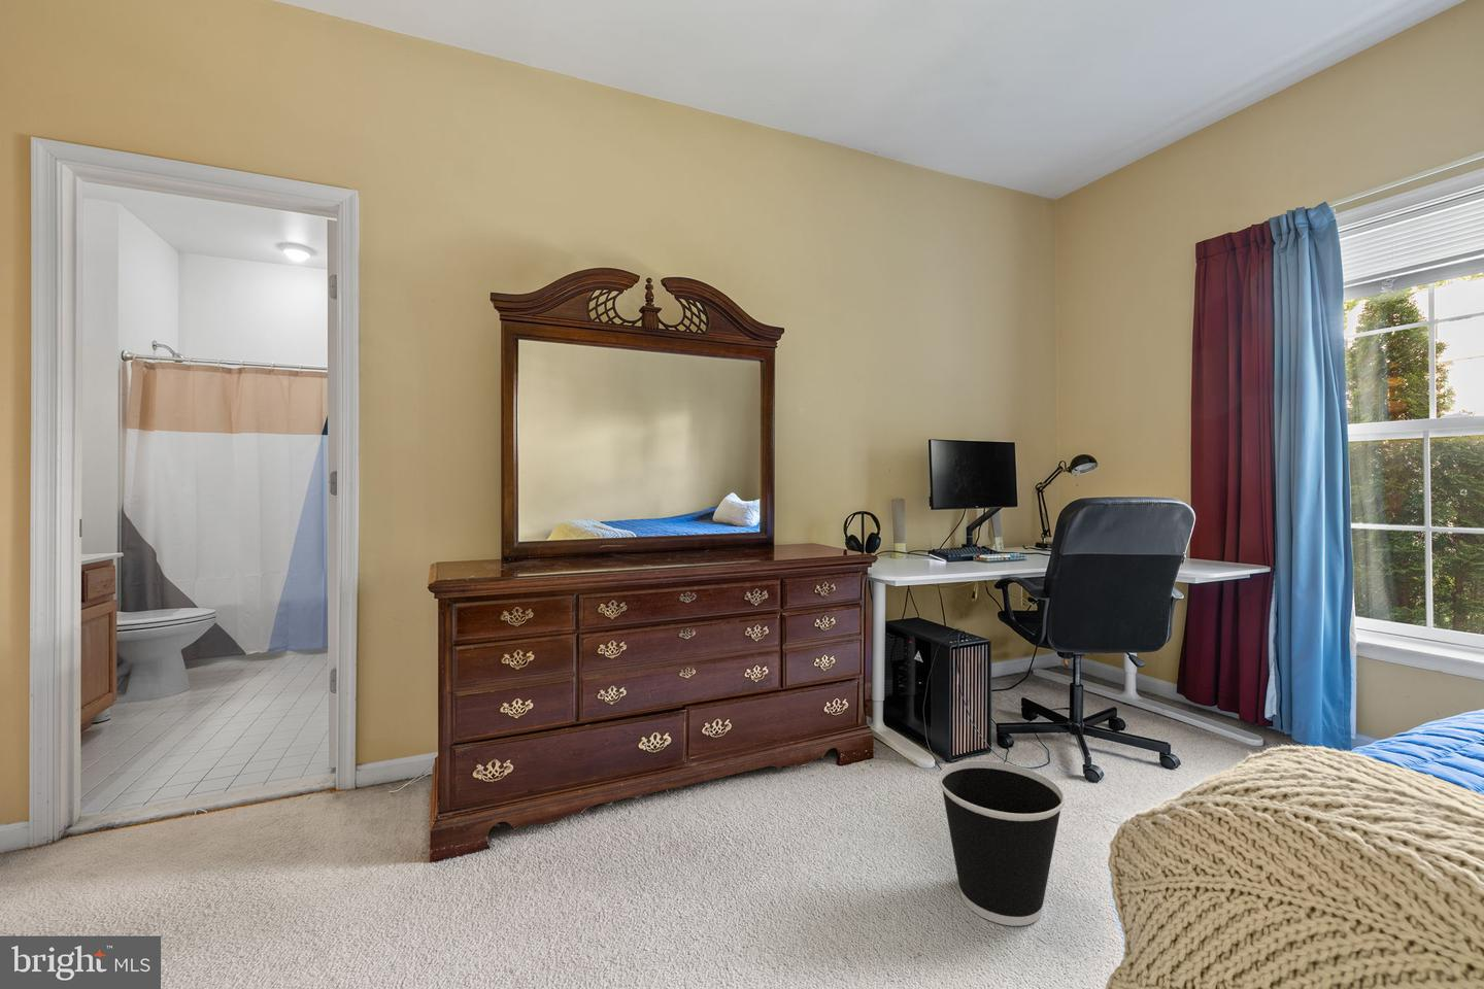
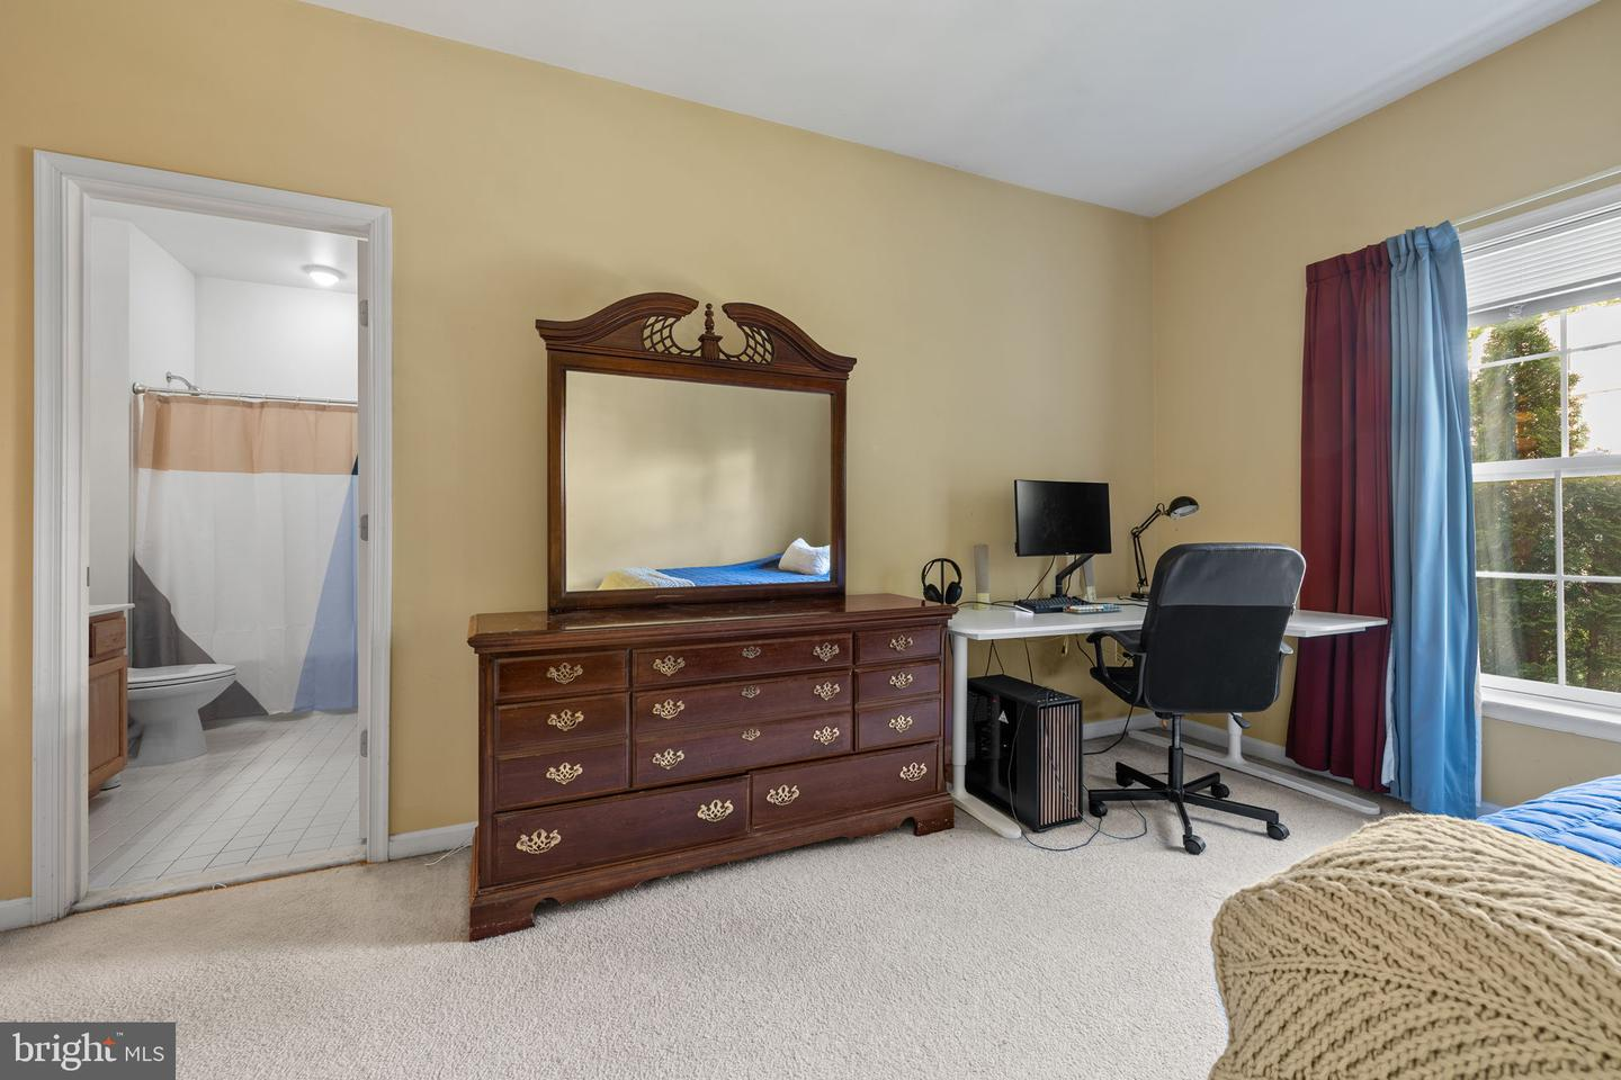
- wastebasket [937,759,1066,927]
